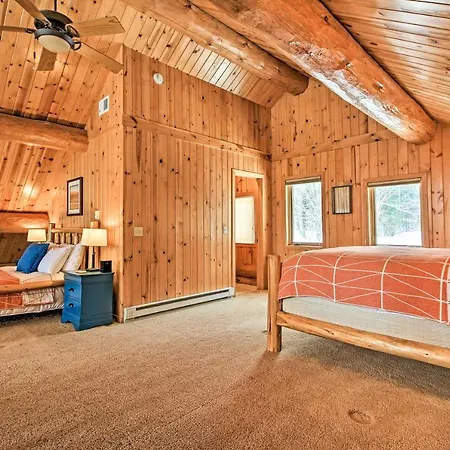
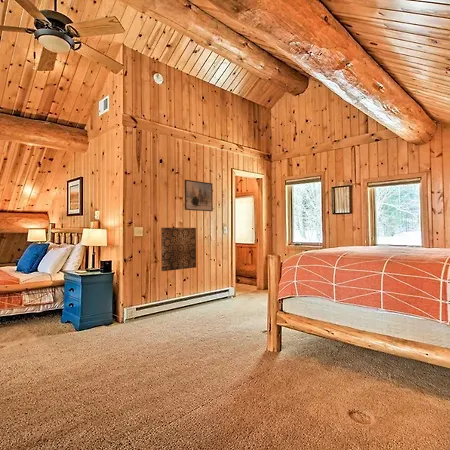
+ wall art [160,227,197,272]
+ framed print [184,179,214,212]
